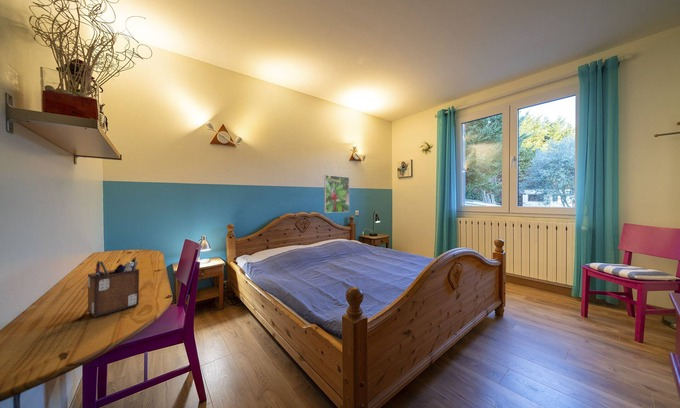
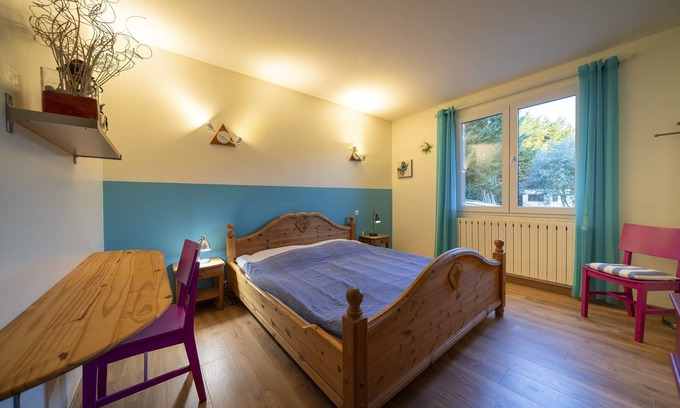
- desk organizer [87,255,140,318]
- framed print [324,174,350,214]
